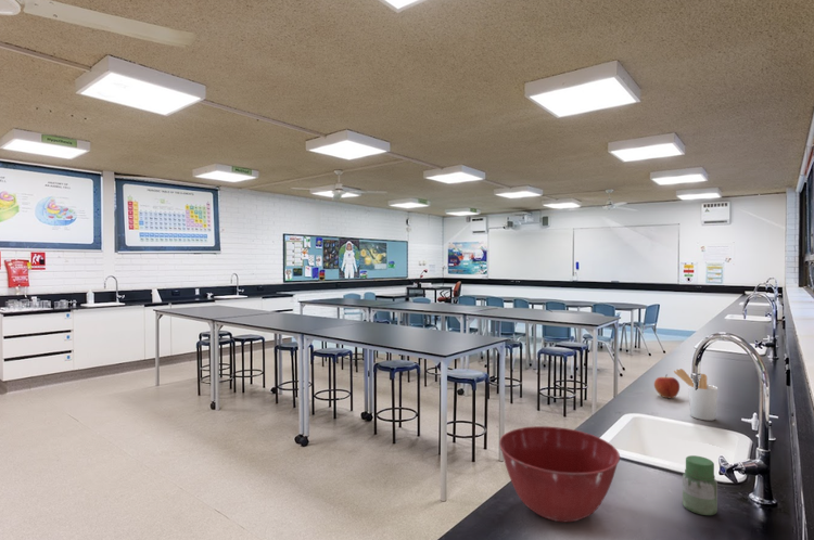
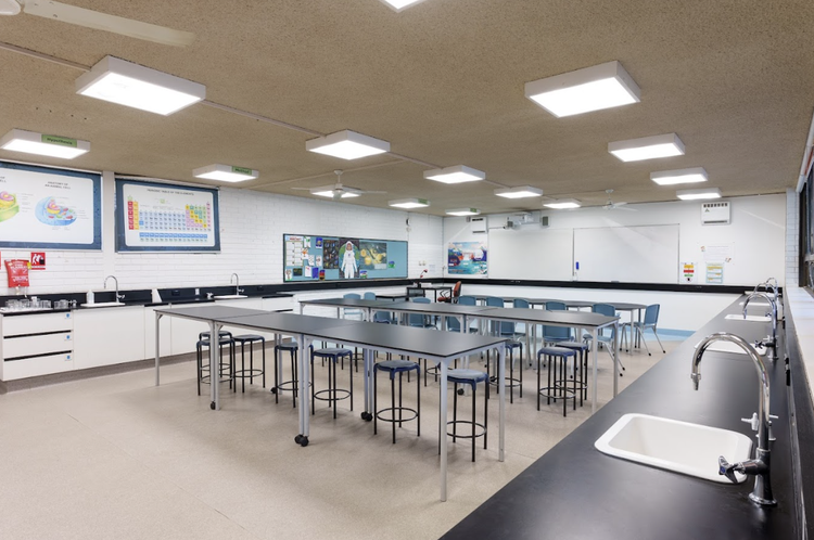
- jar [682,454,718,516]
- apple [653,373,681,399]
- utensil holder [673,368,718,422]
- mixing bowl [498,425,621,523]
